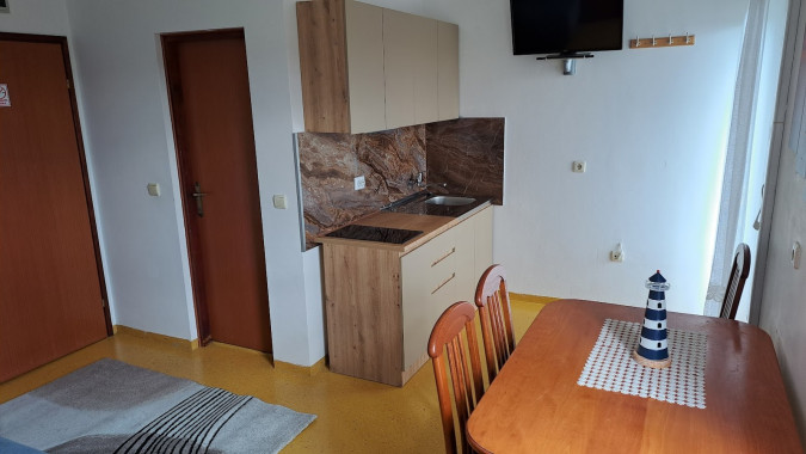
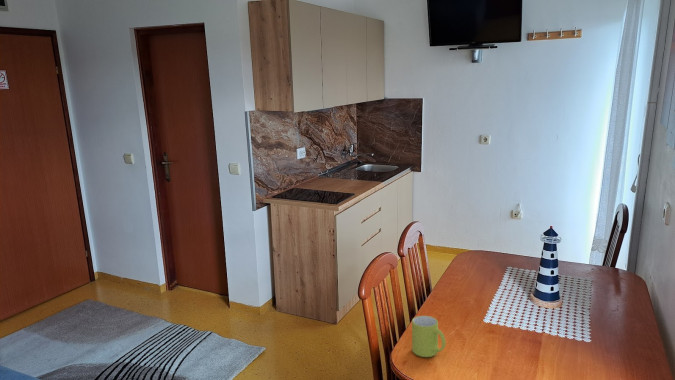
+ mug [411,315,447,358]
